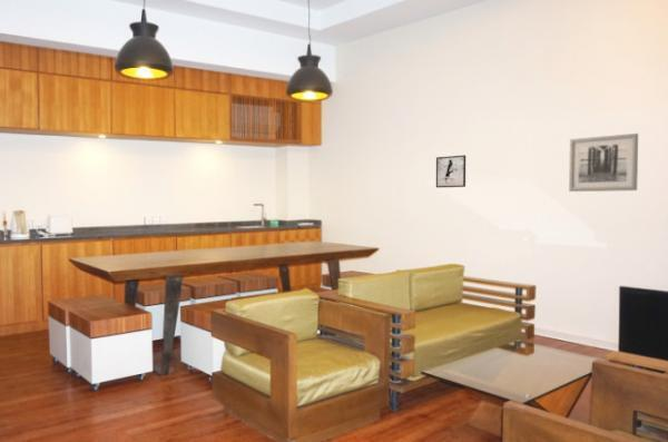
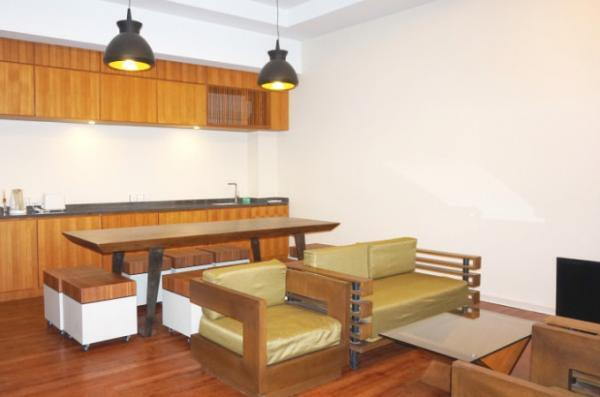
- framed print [435,154,466,188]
- wall art [568,132,639,193]
